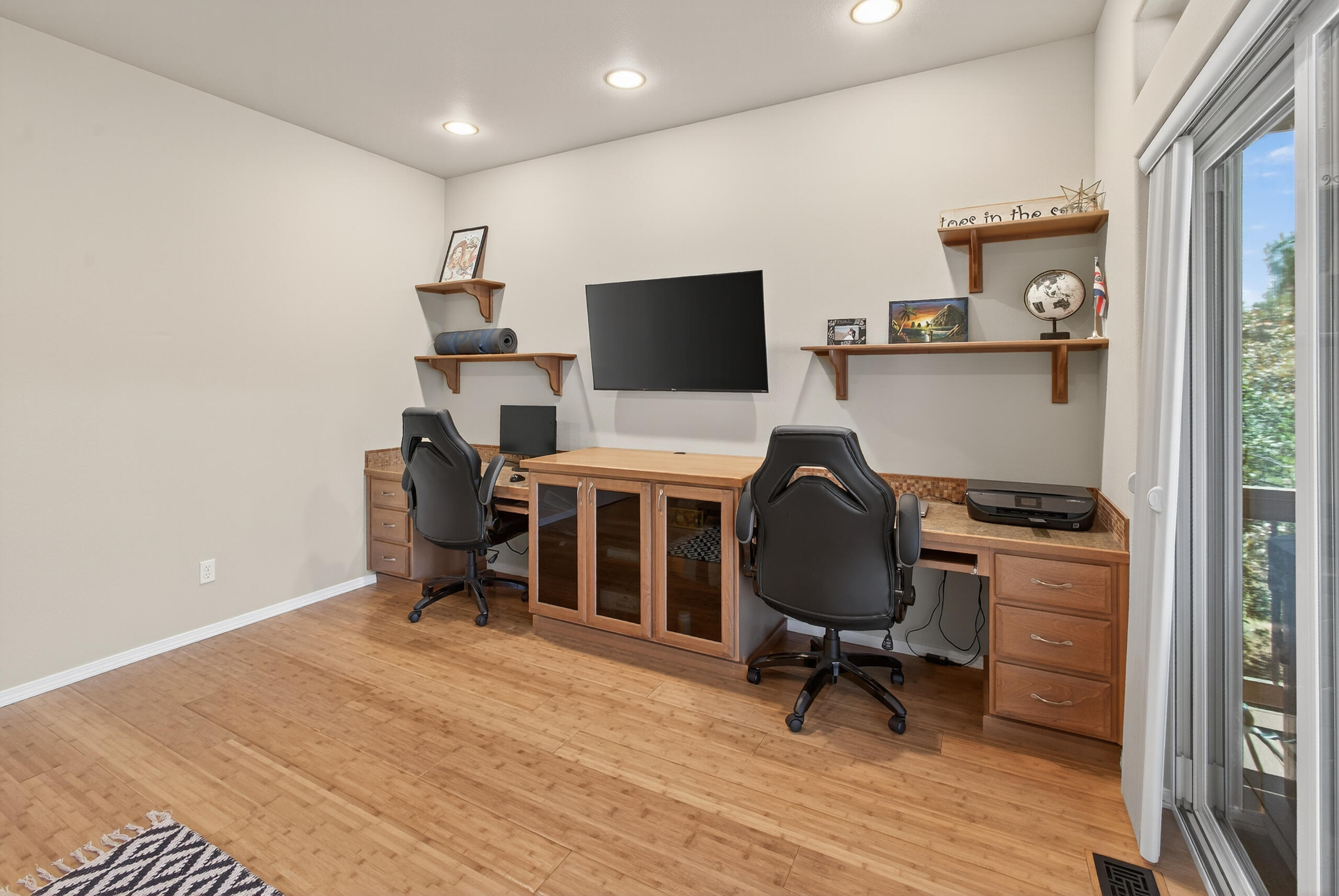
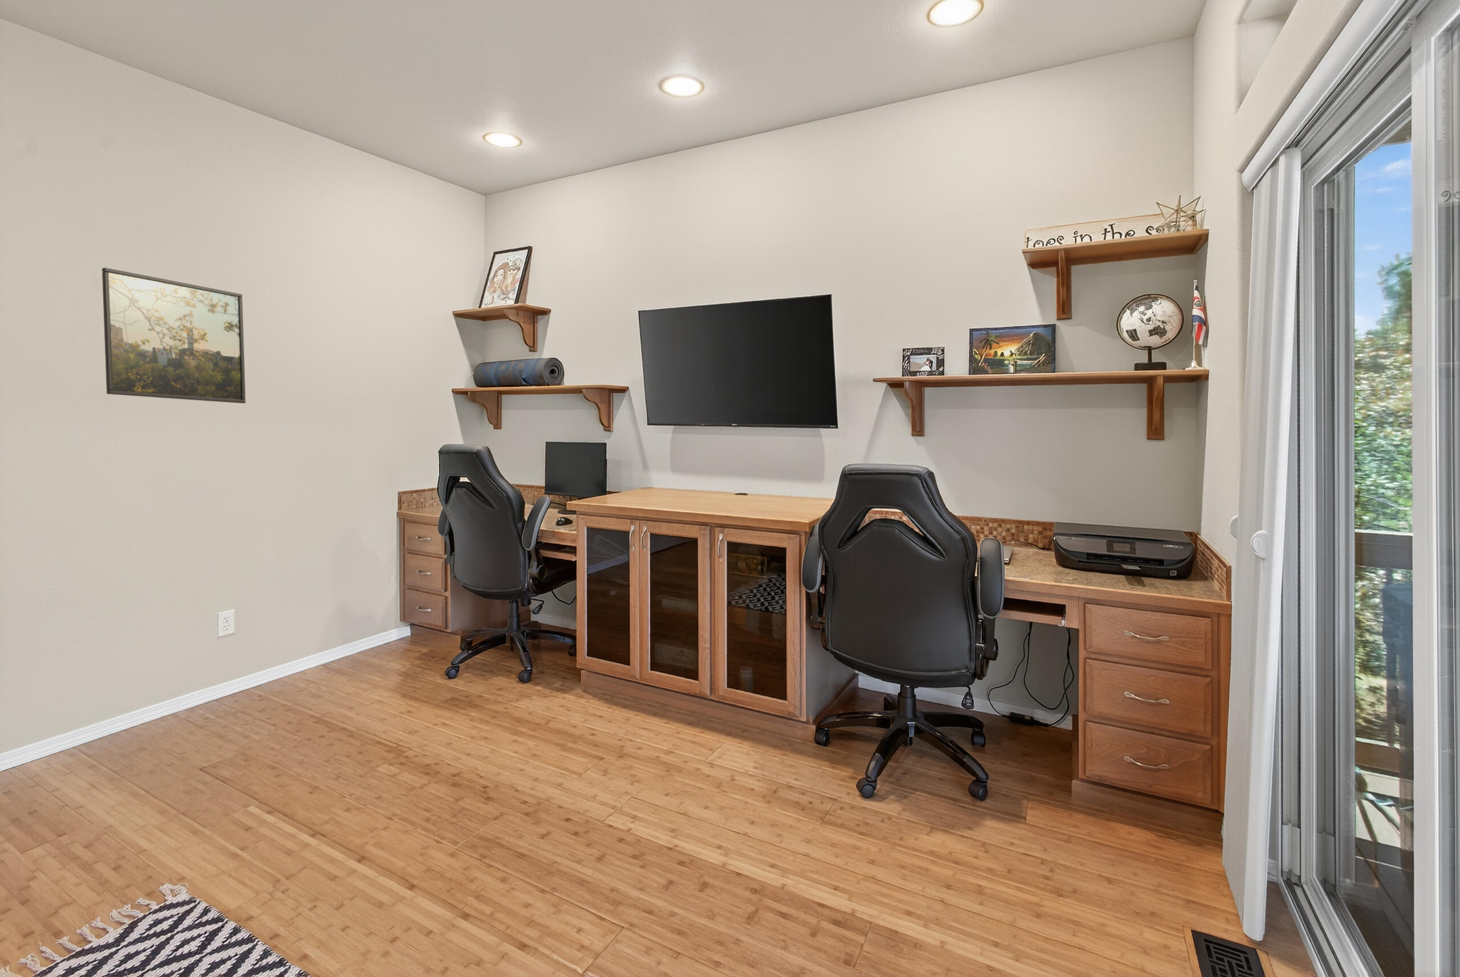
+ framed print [101,267,246,403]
